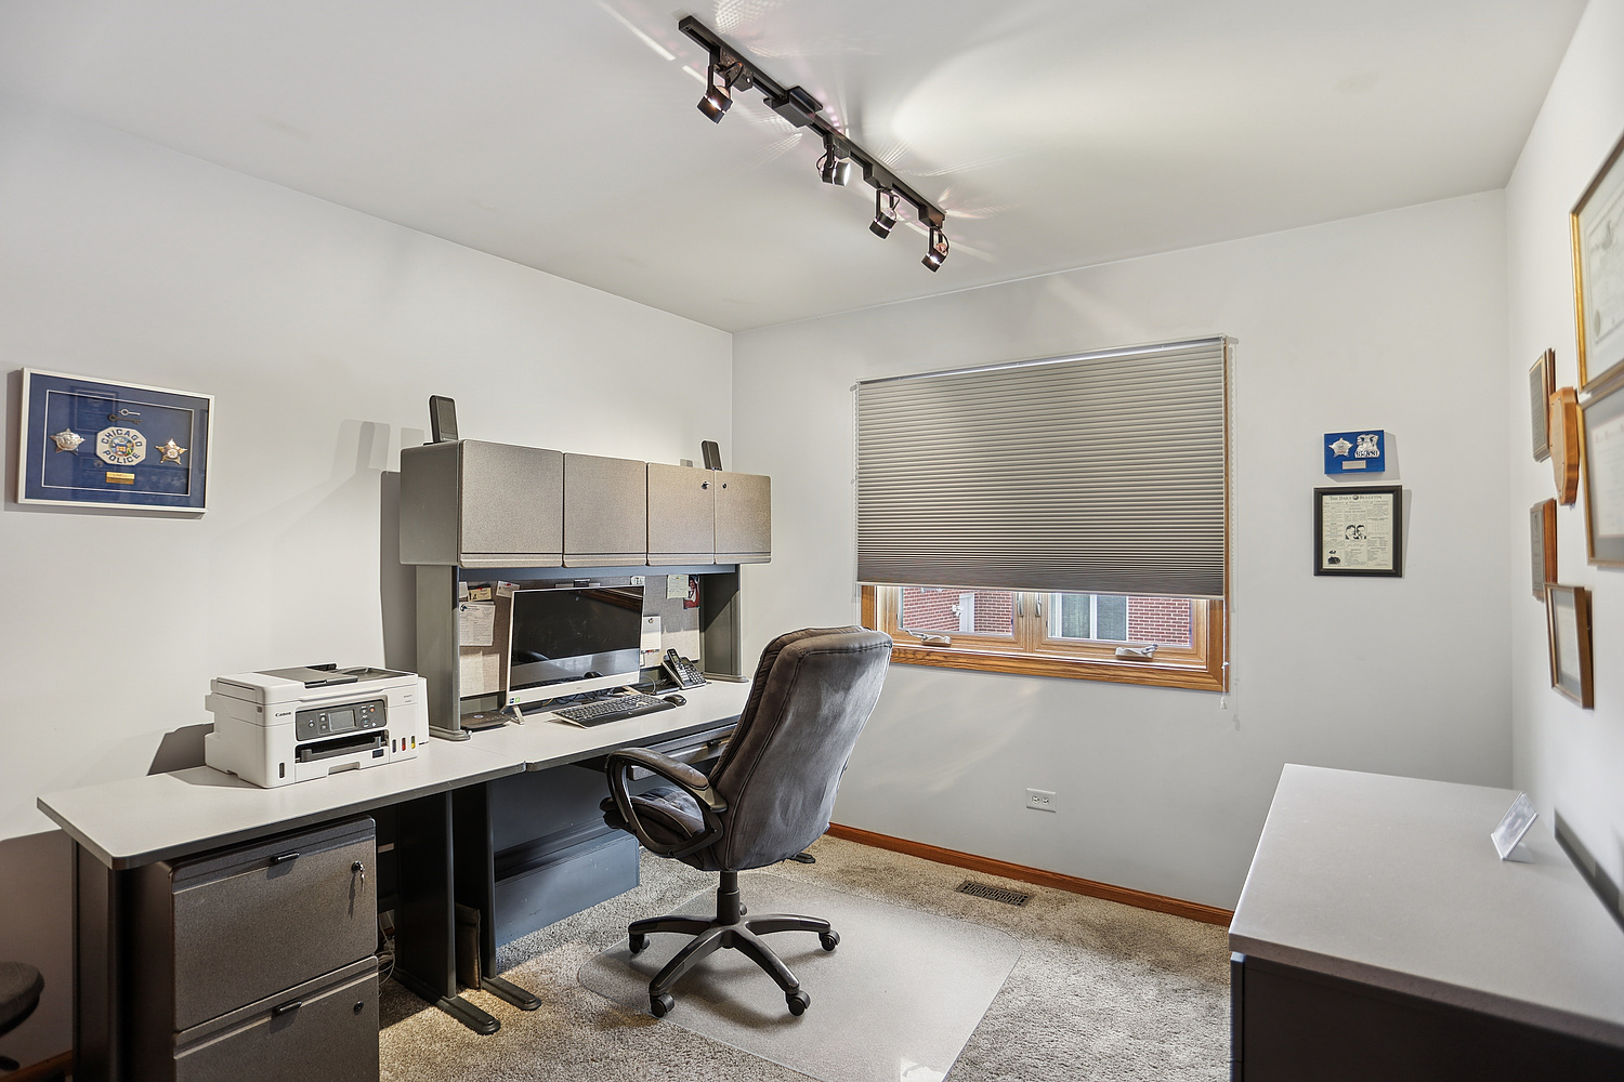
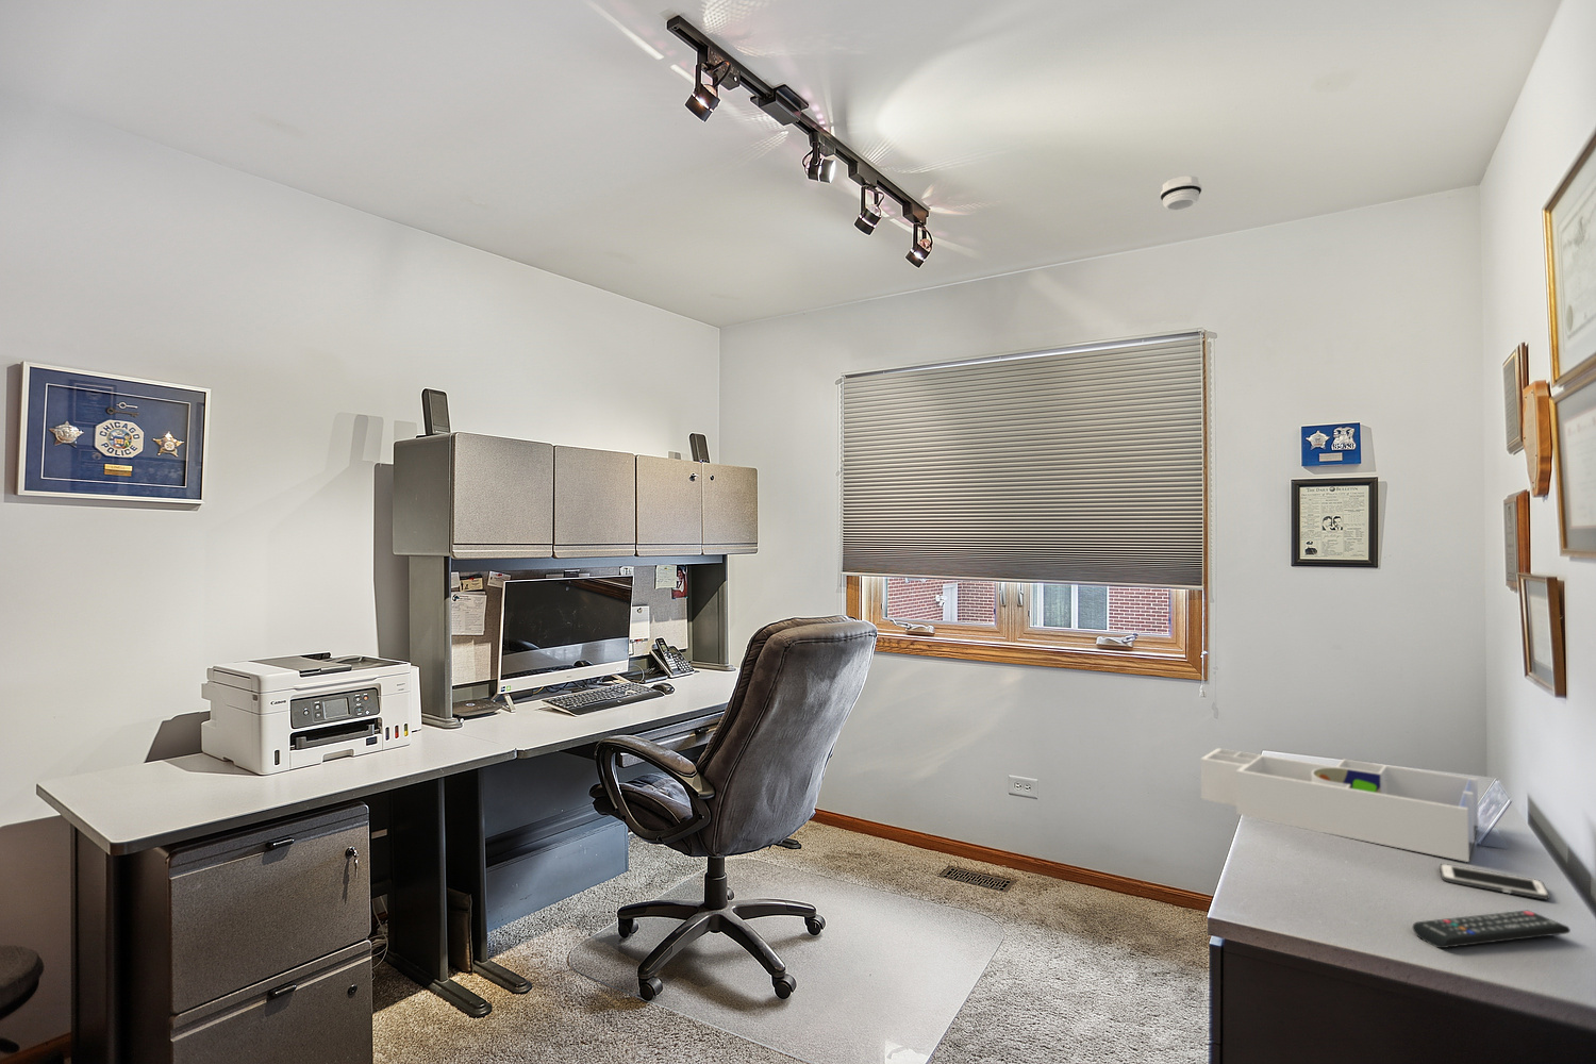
+ remote control [1411,910,1571,949]
+ smoke detector [1159,175,1202,211]
+ desk organizer [1199,747,1480,863]
+ cell phone [1438,863,1551,901]
